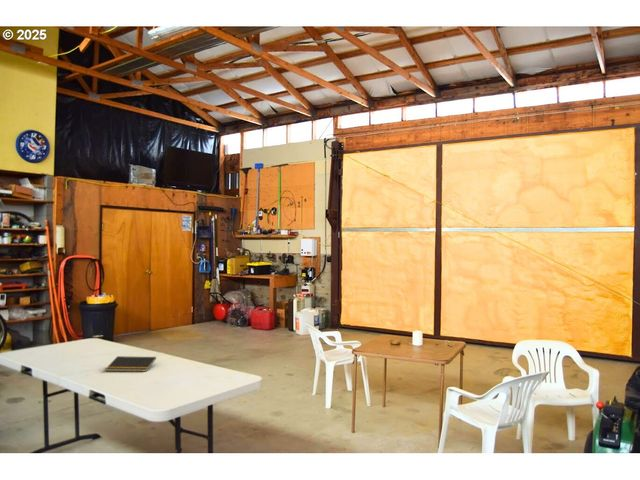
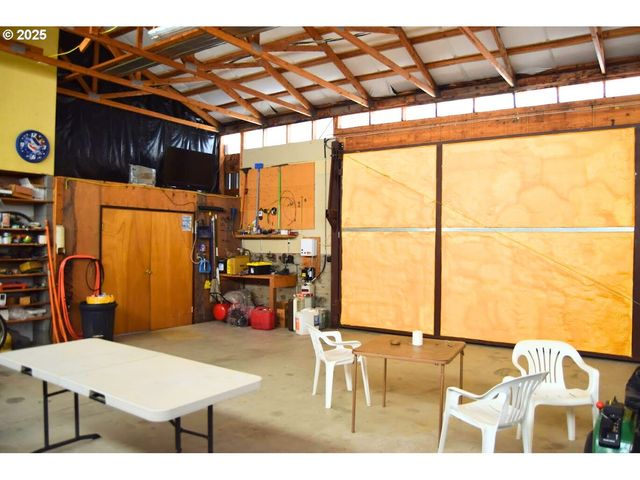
- notepad [105,355,157,373]
